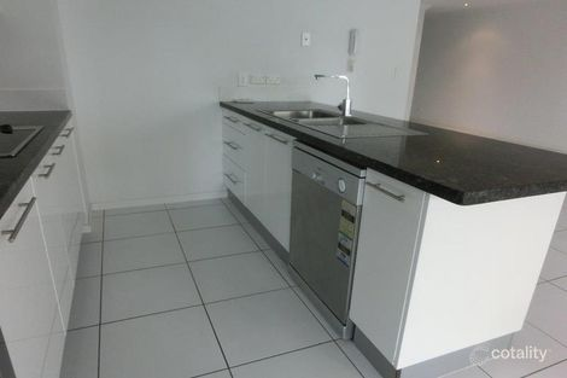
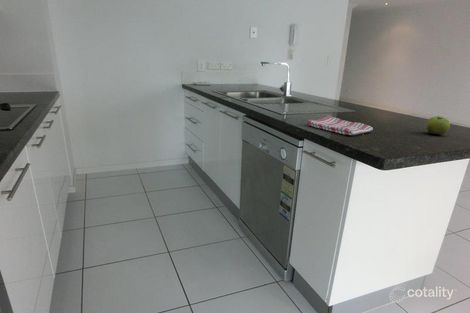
+ fruit [425,115,451,136]
+ dish towel [306,114,374,136]
